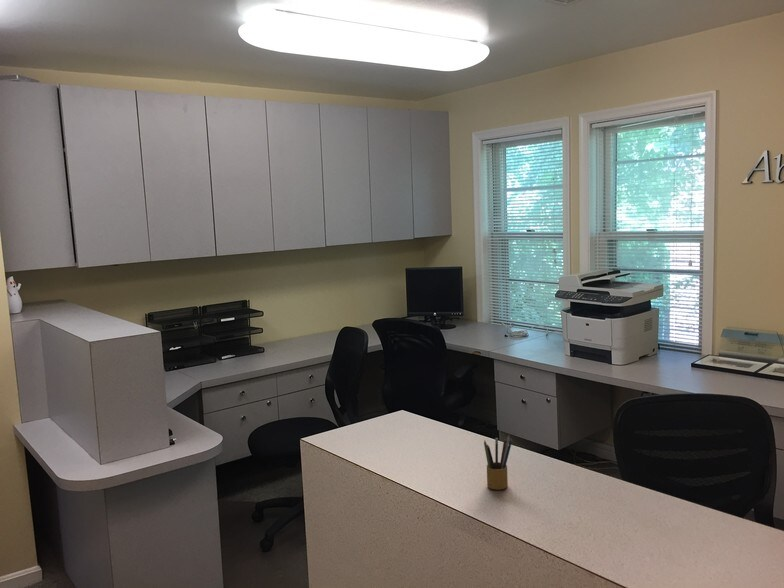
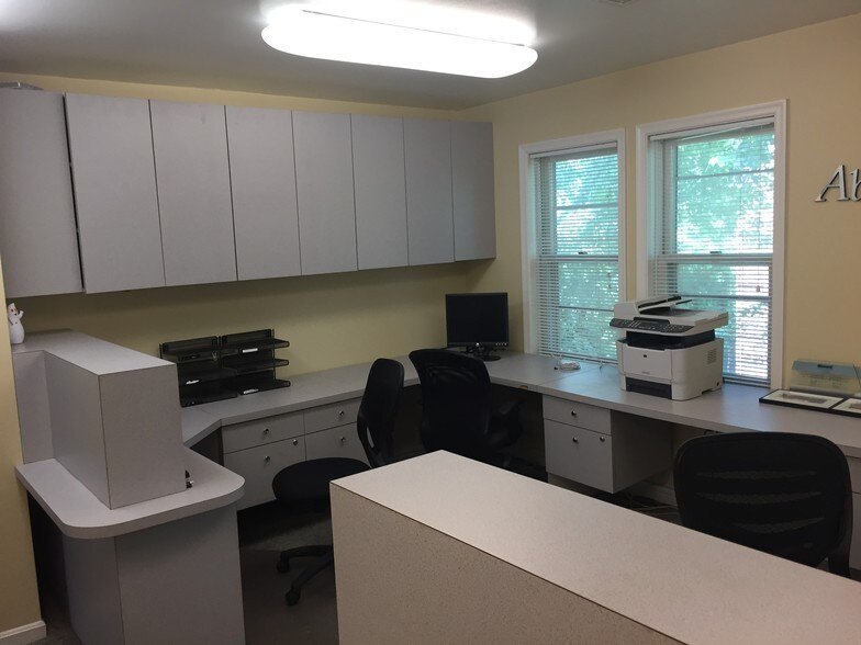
- pencil box [483,432,513,491]
